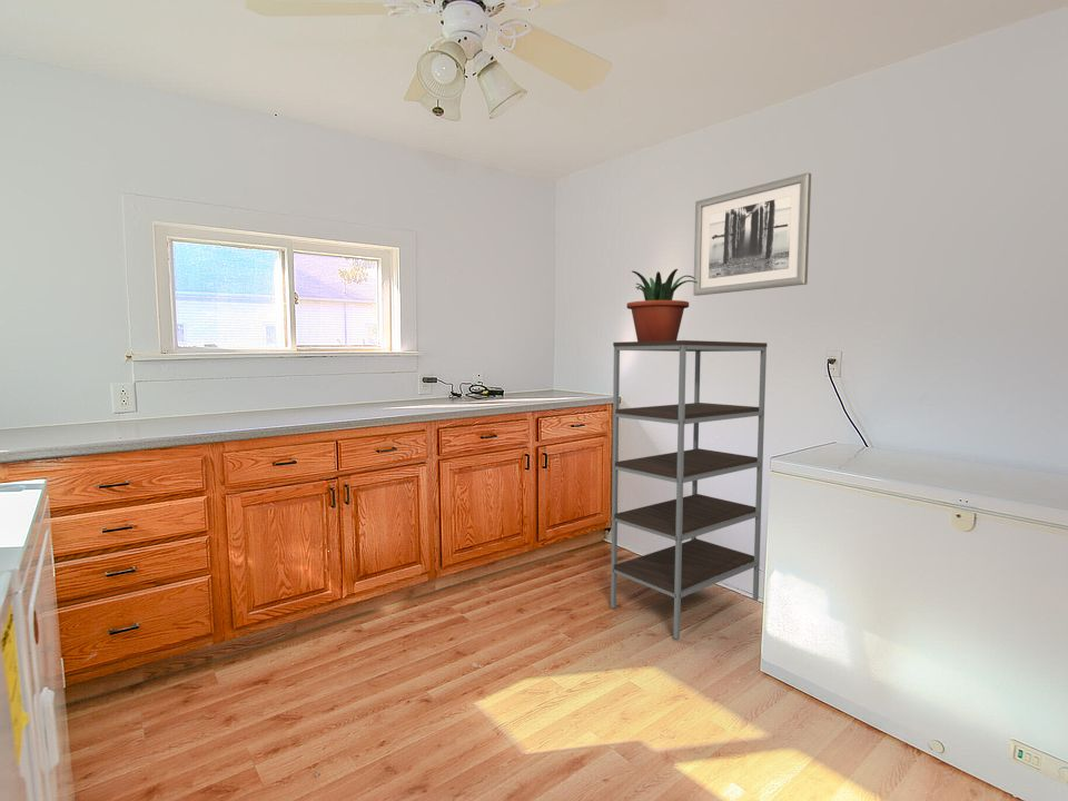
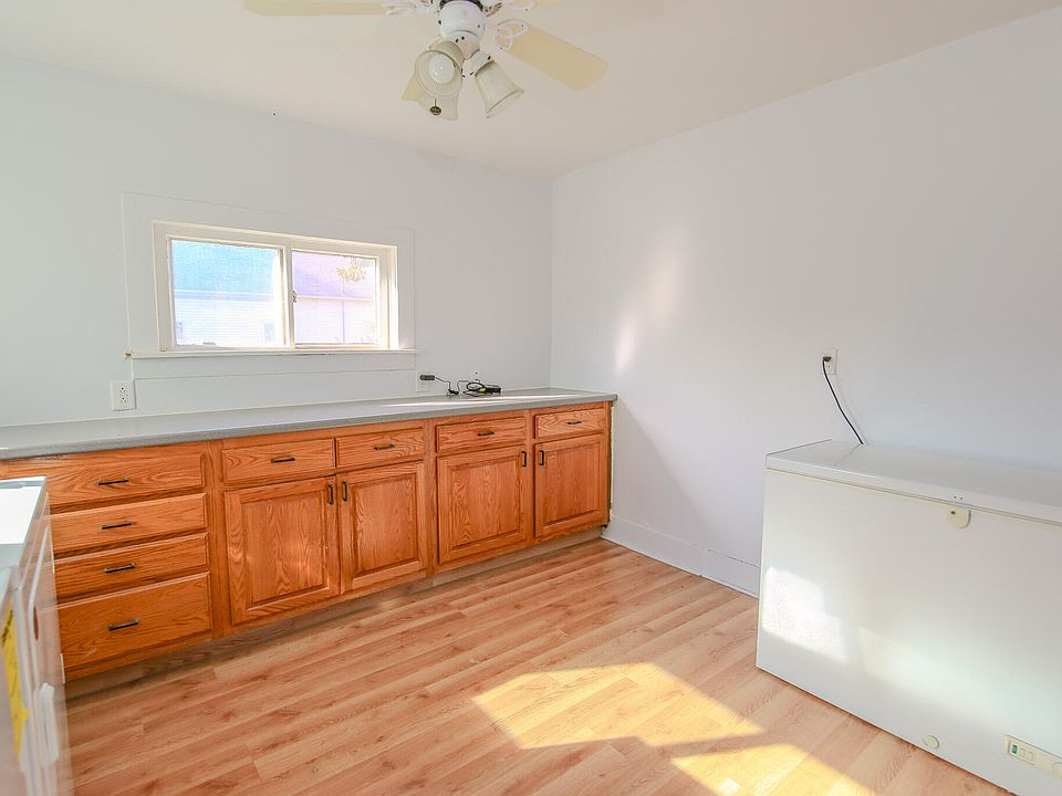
- wall art [692,171,812,297]
- shelving unit [610,339,768,640]
- potted plant [625,268,698,342]
